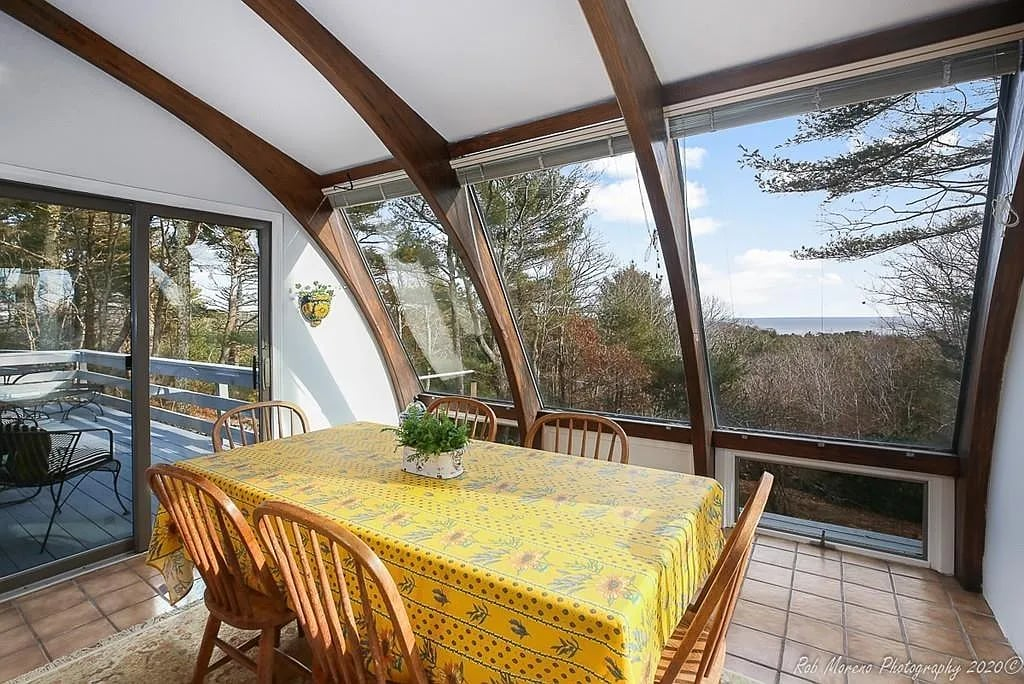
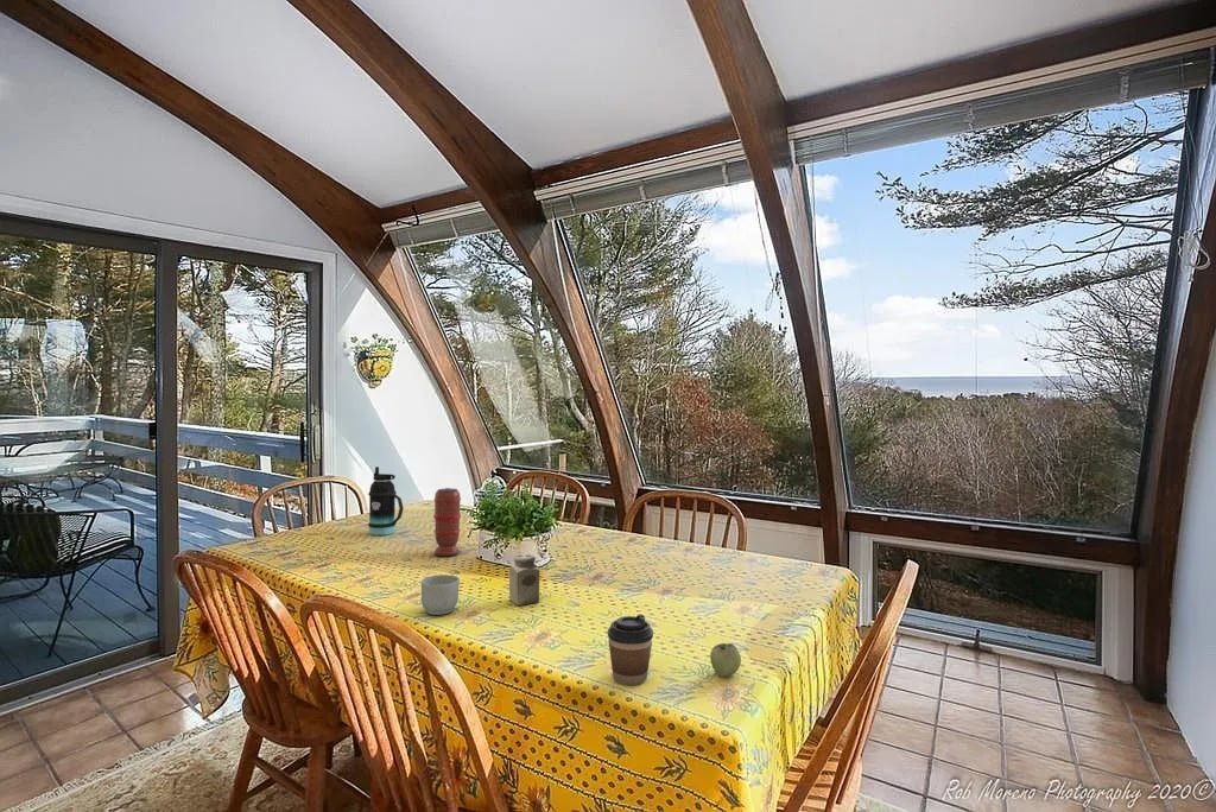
+ salt shaker [508,553,540,607]
+ spice grinder [432,487,462,557]
+ mug [420,573,461,616]
+ coffee cup [607,613,654,686]
+ apple [709,642,742,678]
+ bottle [367,465,405,537]
